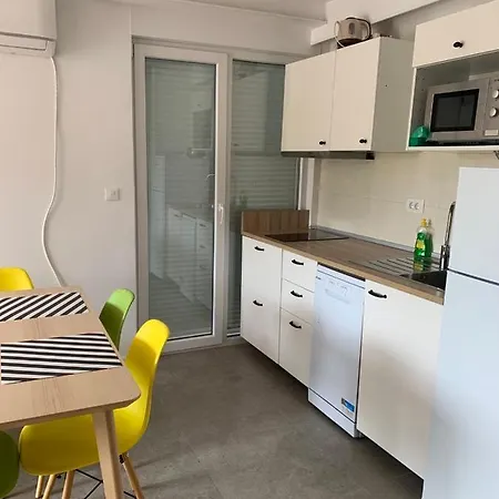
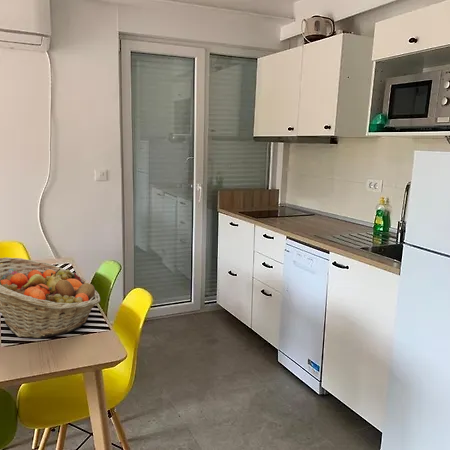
+ fruit basket [0,257,101,339]
